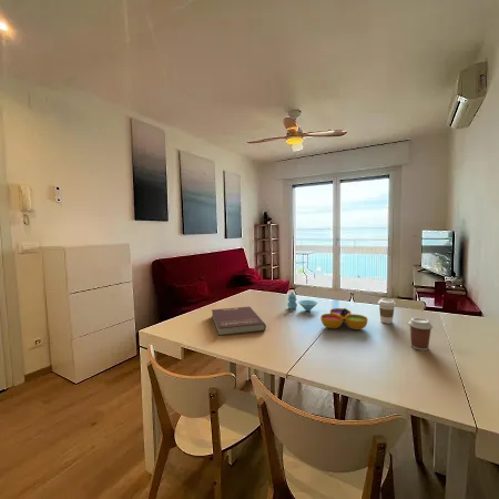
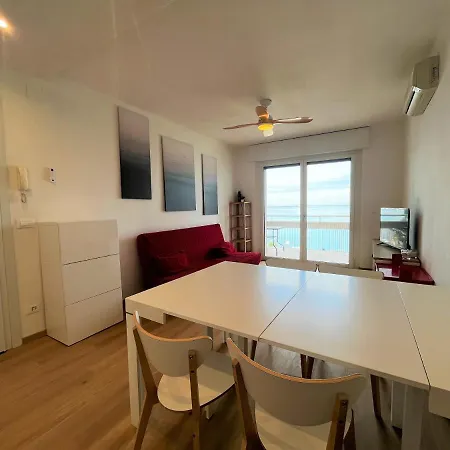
- coffee cup [377,298,397,325]
- decorative bowl [319,307,369,330]
- book [211,306,267,337]
- coffee cup [407,317,434,352]
- salt and pepper shaker set [286,292,318,312]
